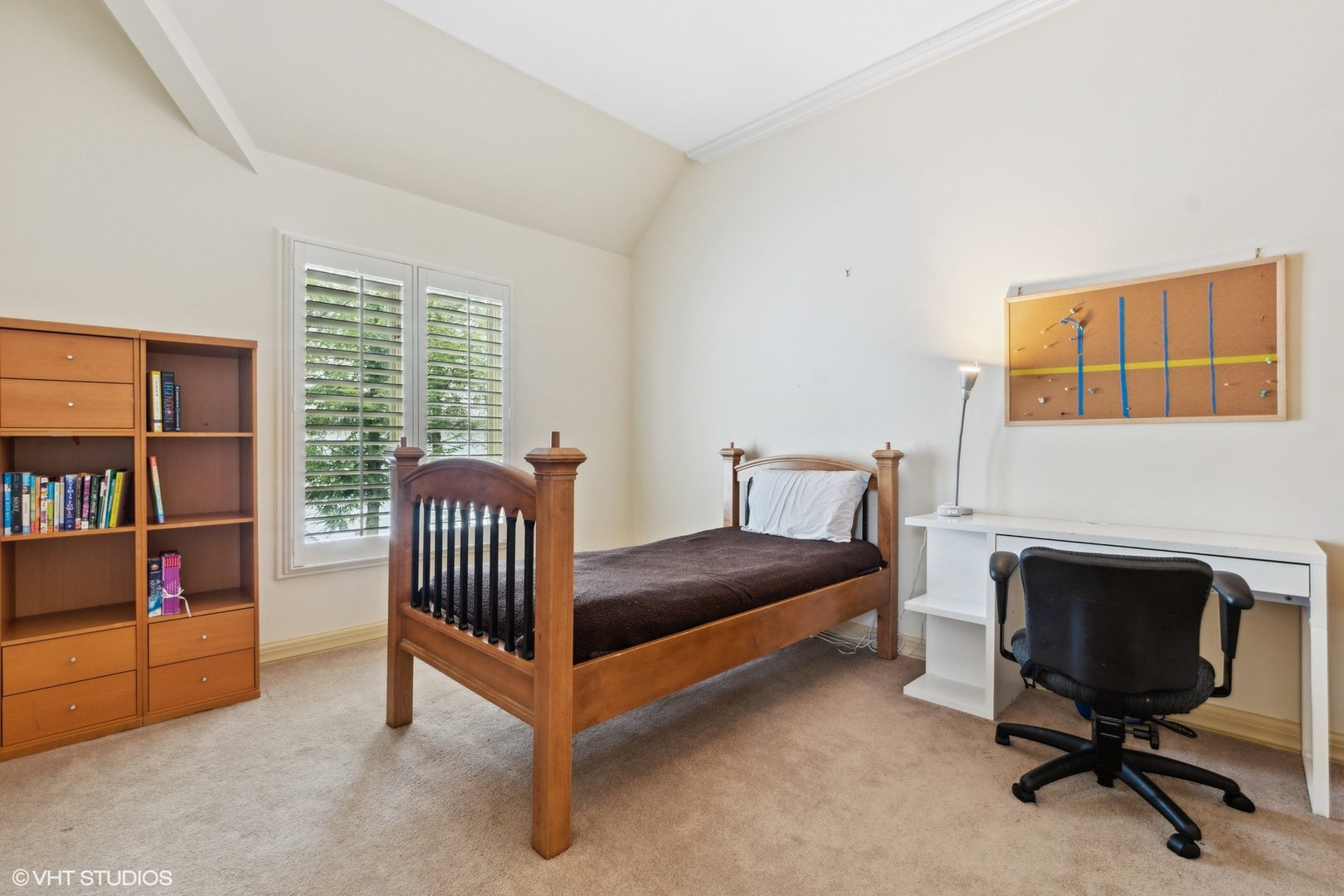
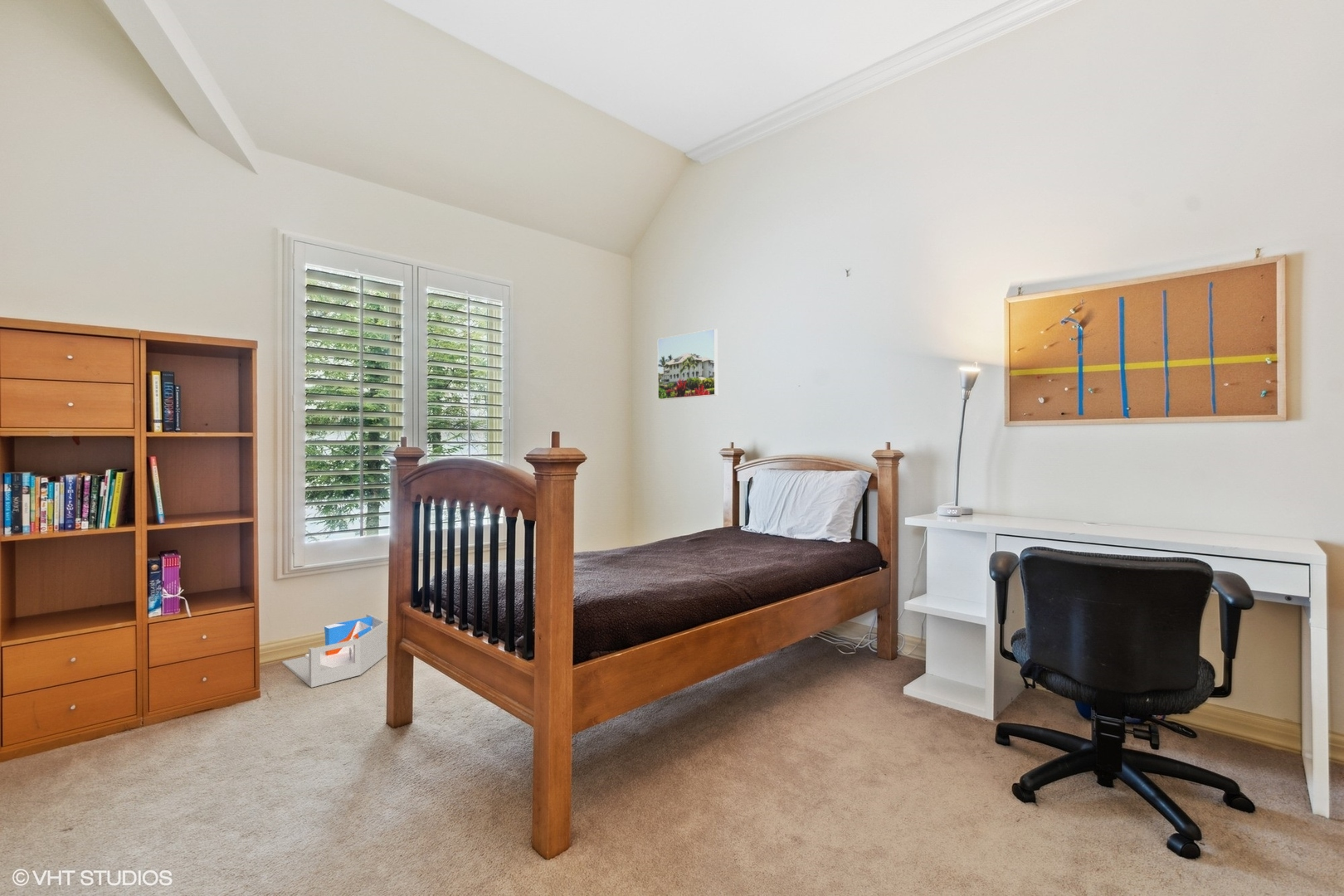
+ storage bin [281,613,388,689]
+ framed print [657,328,718,401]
